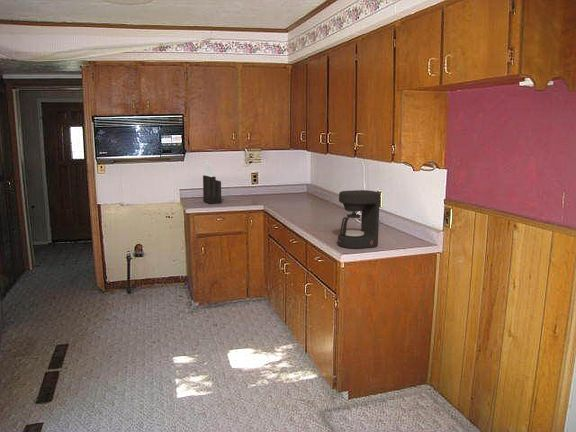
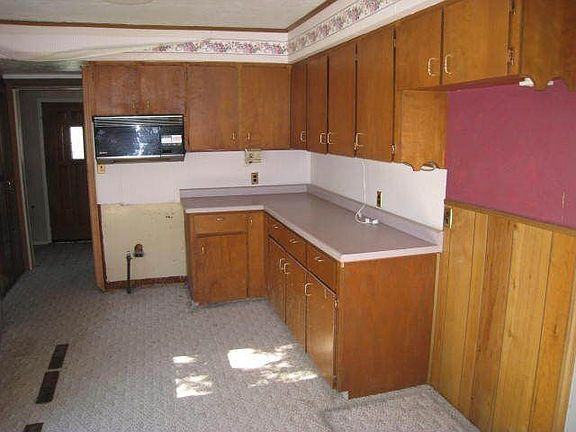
- knife block [202,161,222,205]
- coffee maker [337,189,381,250]
